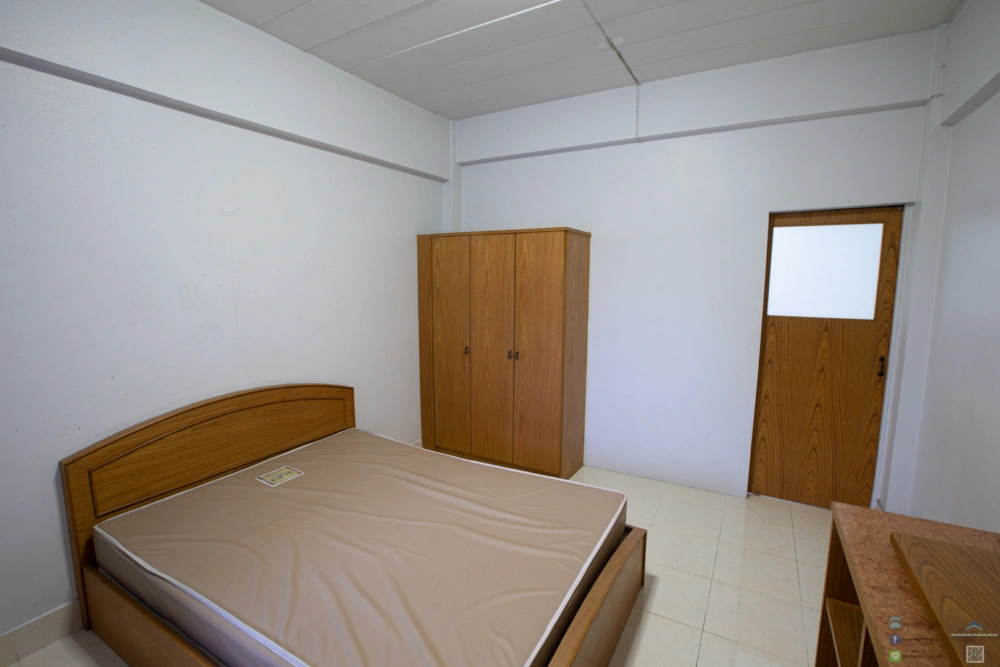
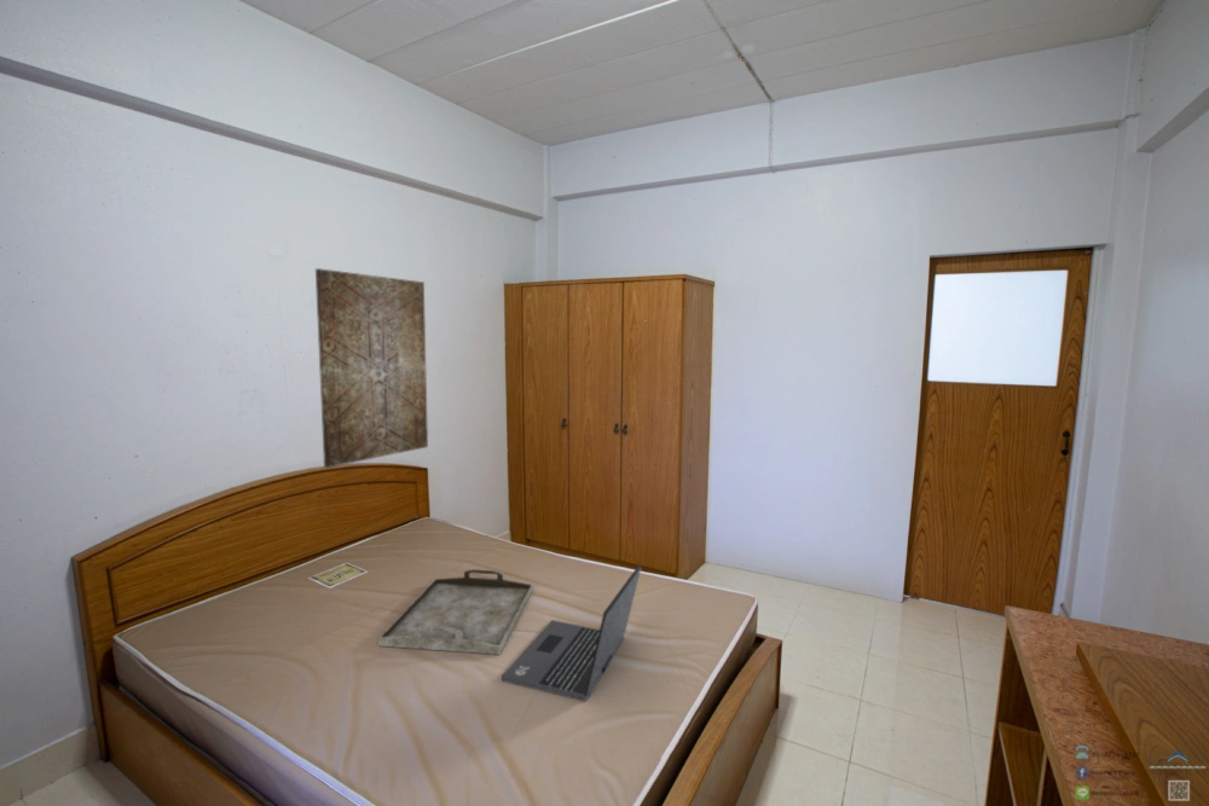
+ serving tray [377,568,534,656]
+ laptop [499,563,642,703]
+ wall art [314,267,429,469]
